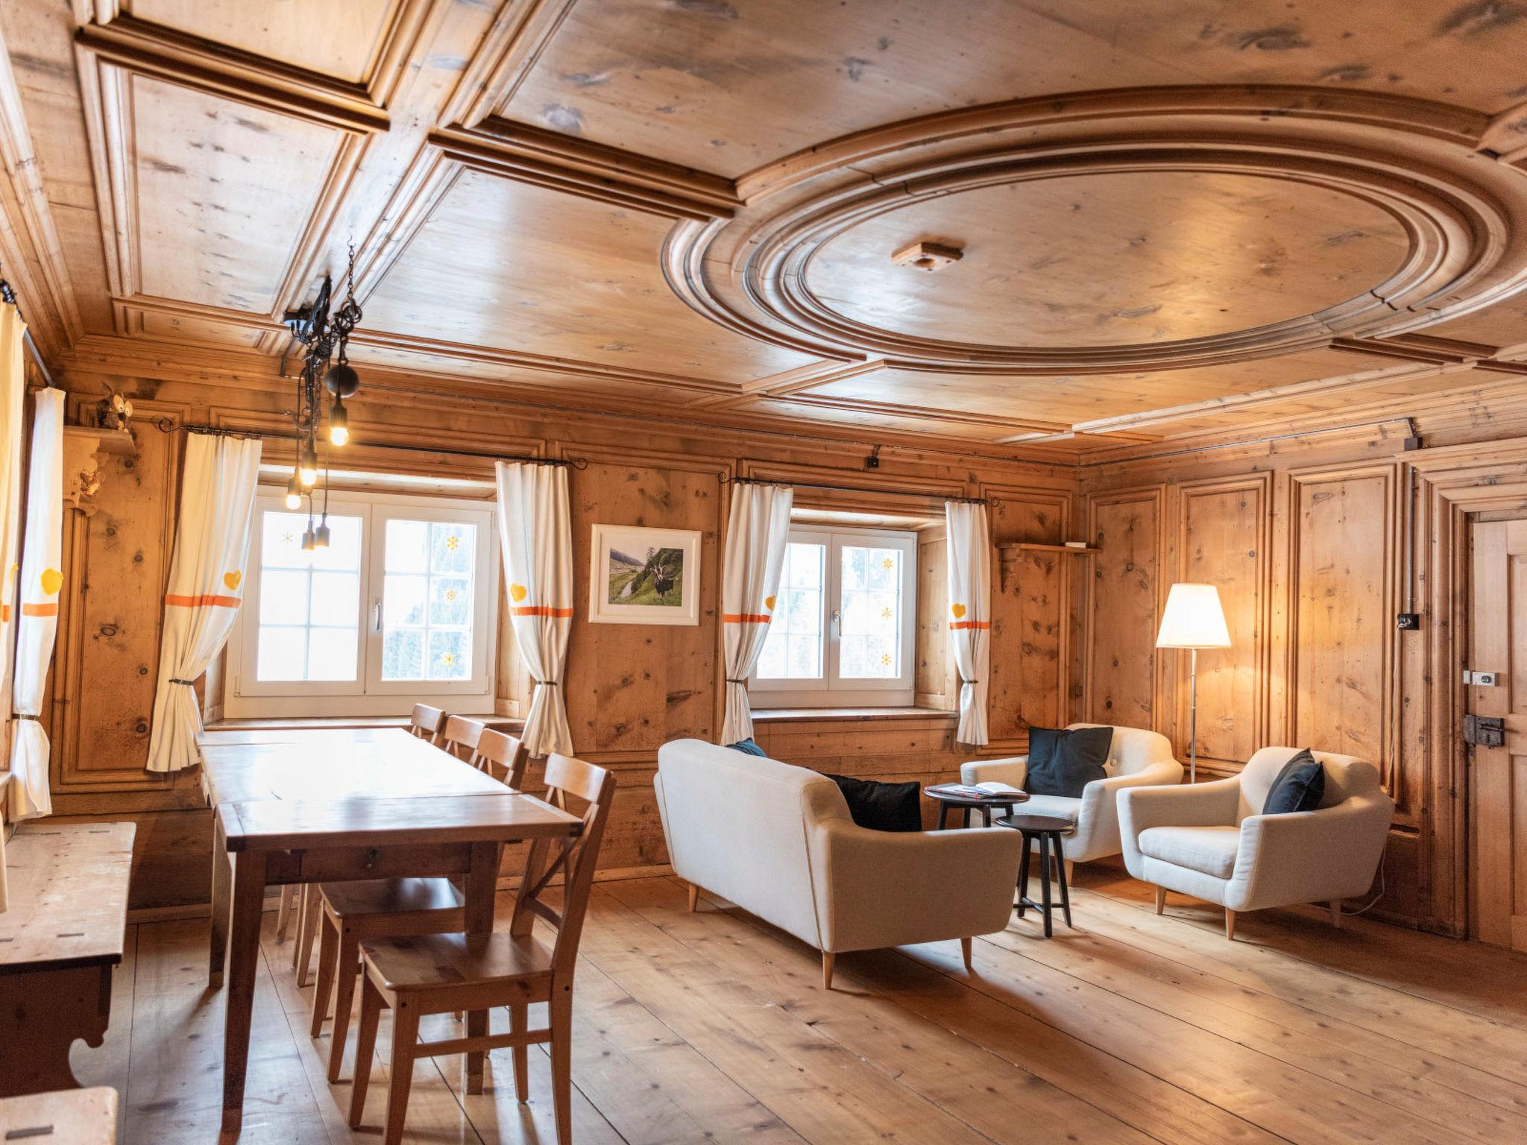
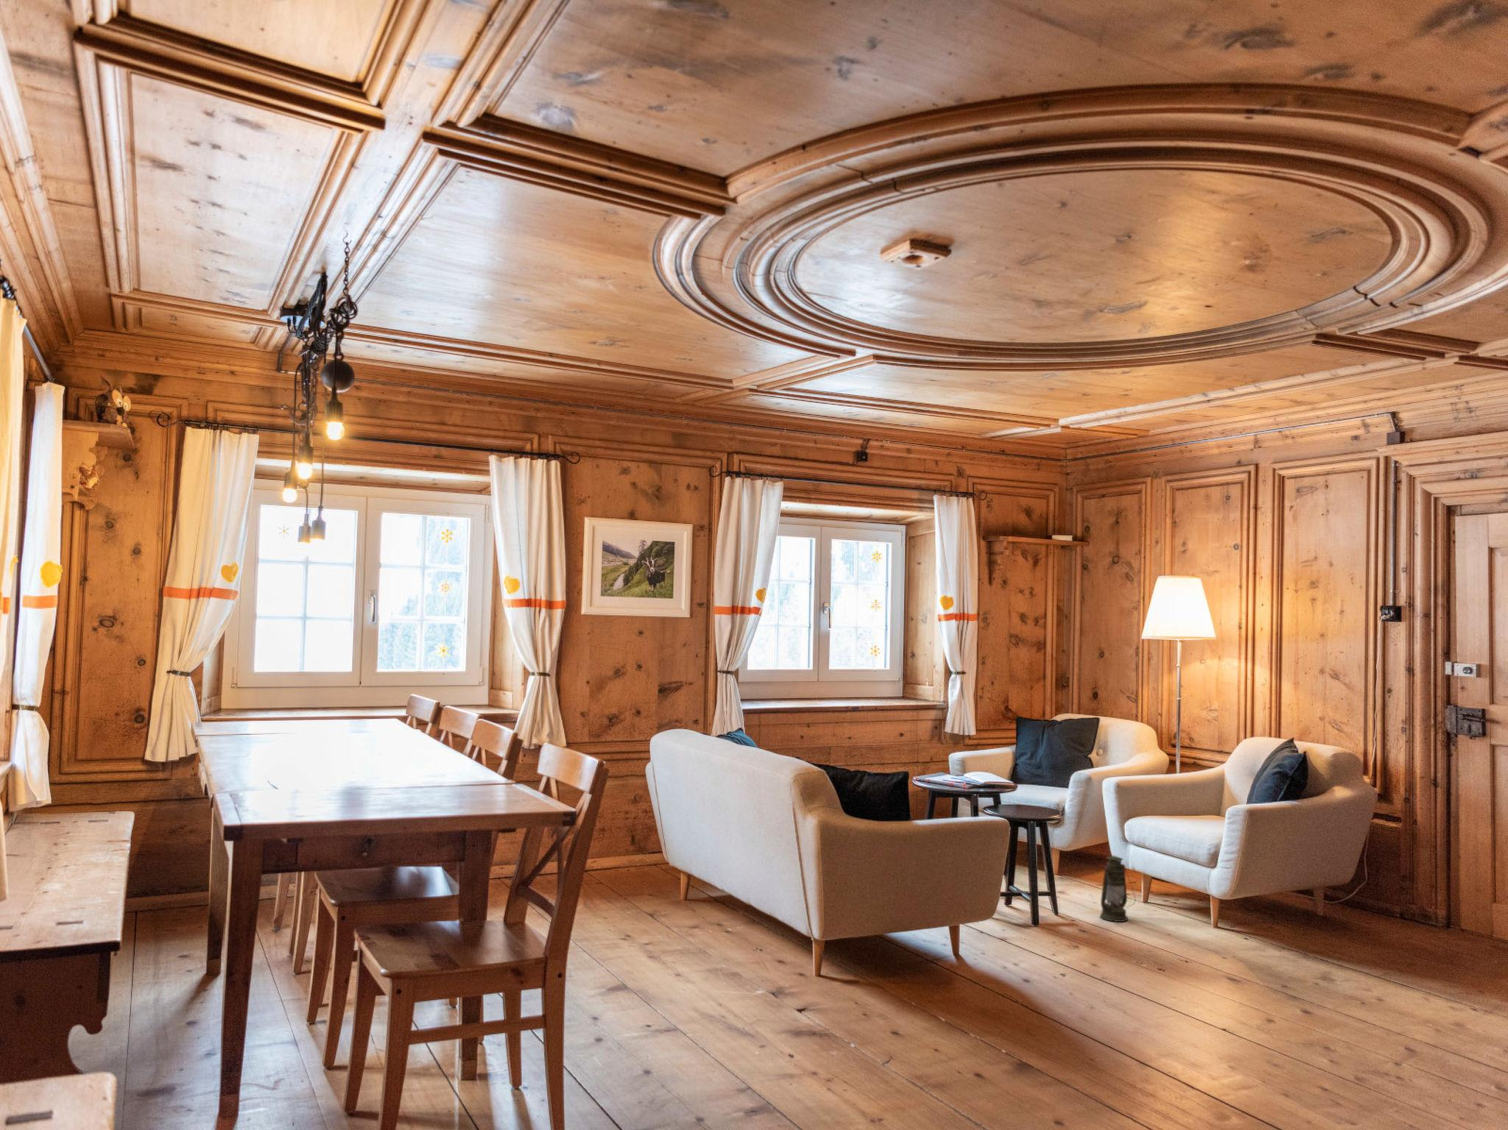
+ lantern [1100,855,1136,922]
